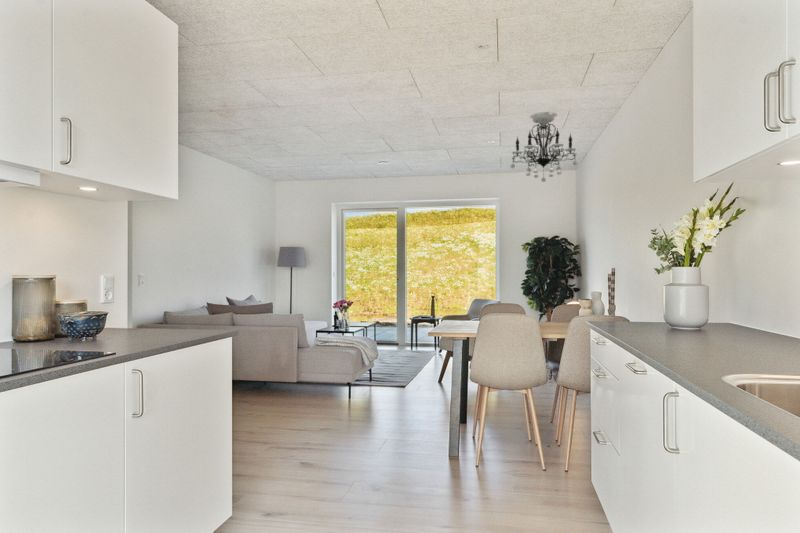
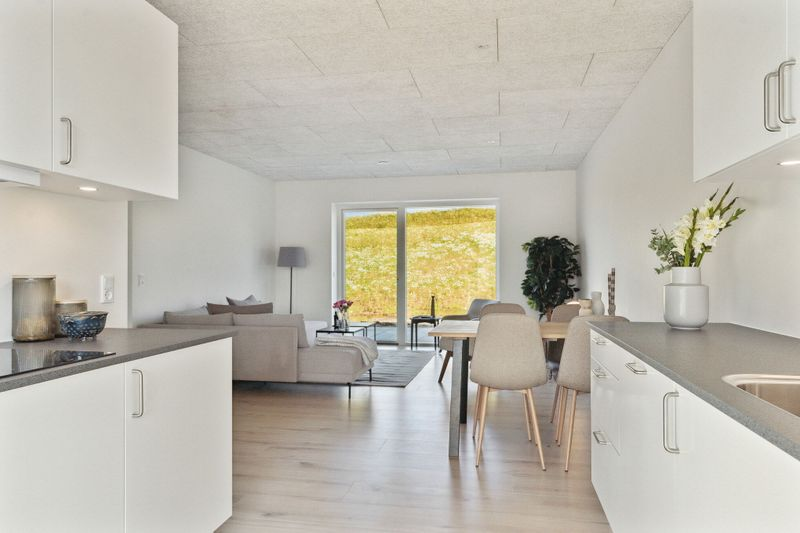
- chandelier [510,111,578,183]
